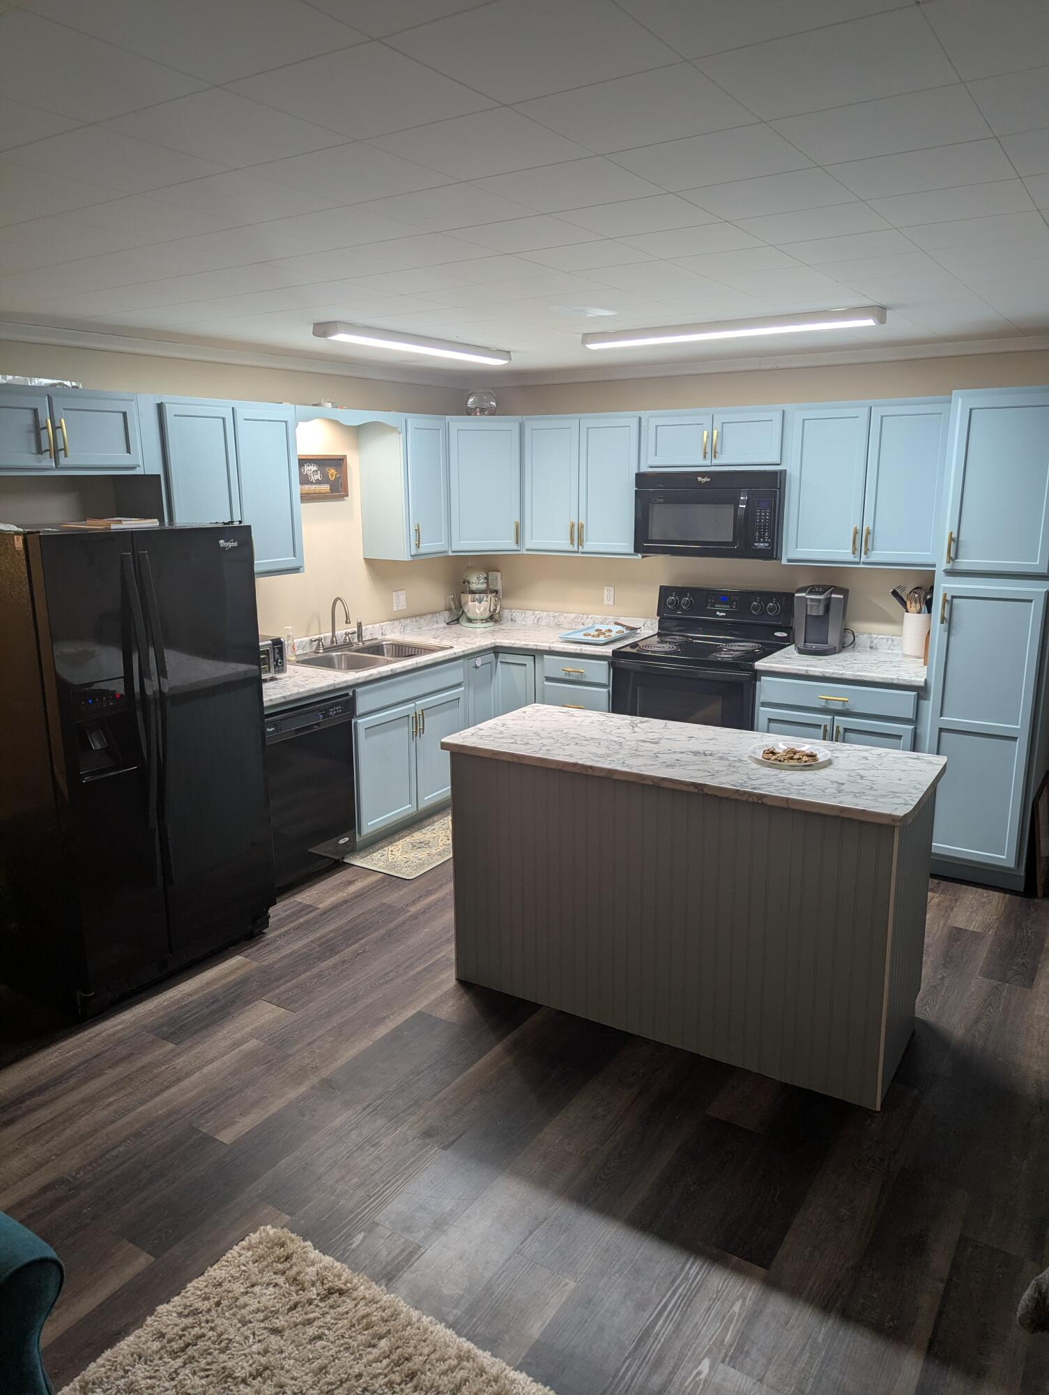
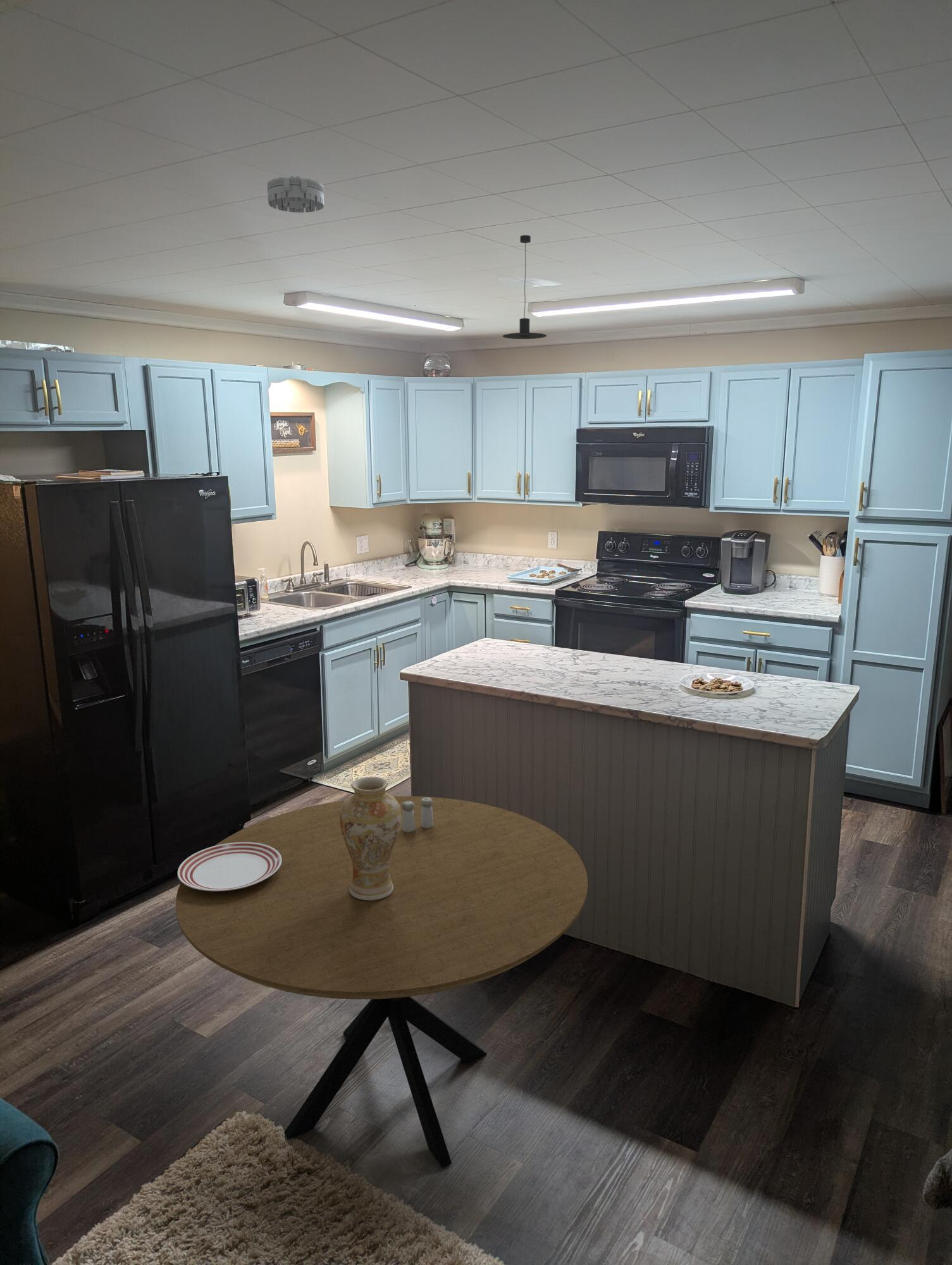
+ vase [340,776,402,901]
+ dining table [175,796,588,1168]
+ salt and pepper shaker [402,798,433,832]
+ pendant light [502,235,547,340]
+ dinner plate [177,842,282,891]
+ smoke detector [266,176,325,213]
